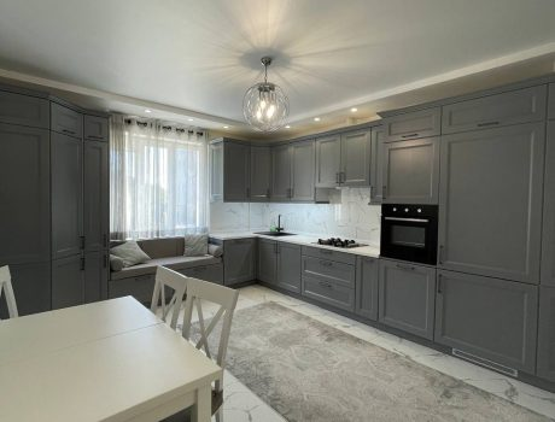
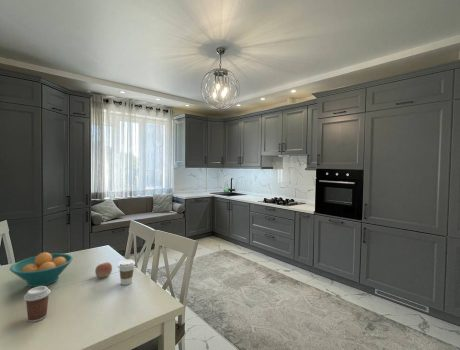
+ coffee cup [23,286,52,323]
+ fruit bowl [9,251,74,288]
+ coffee cup [117,259,136,286]
+ apple [94,261,113,279]
